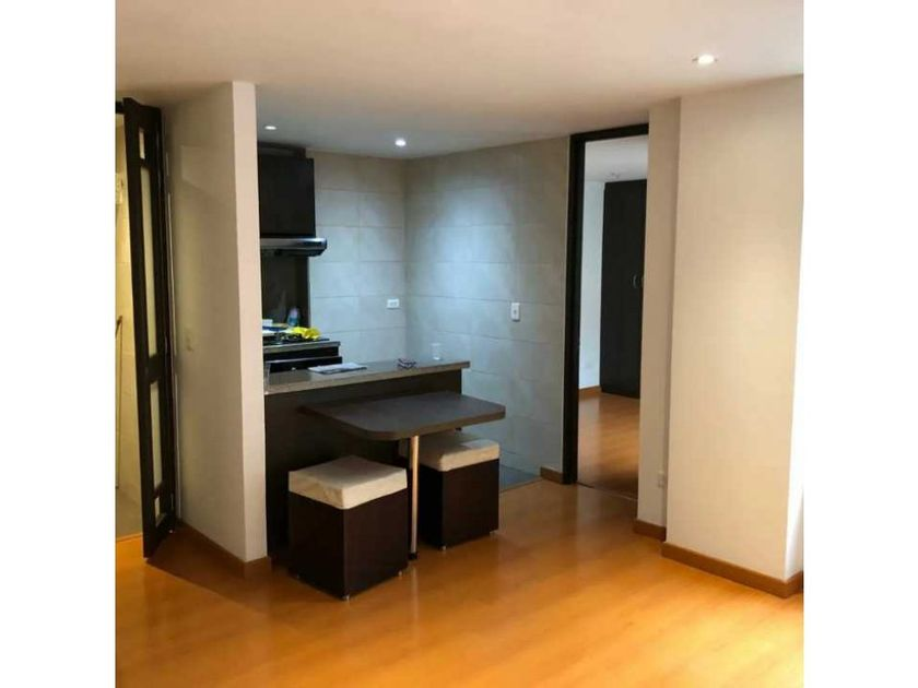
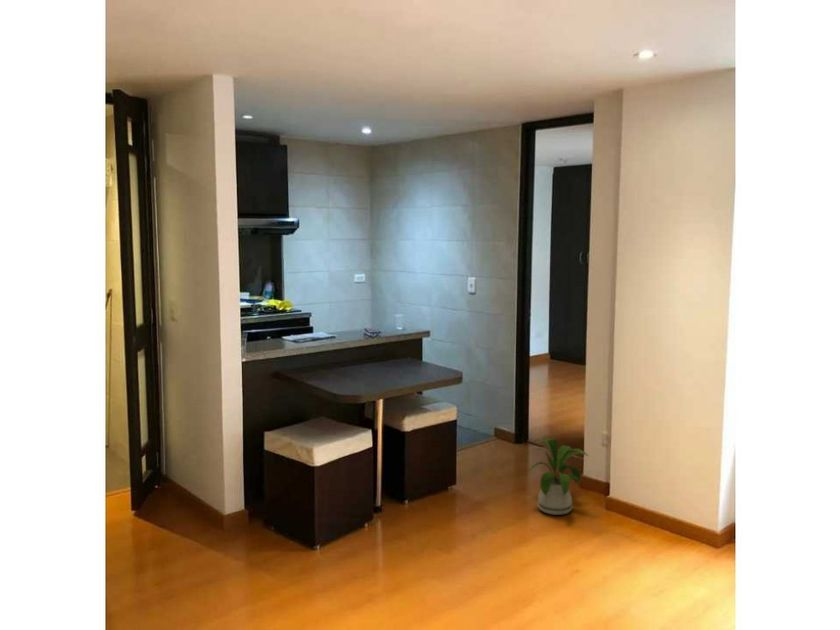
+ house plant [528,436,590,516]
